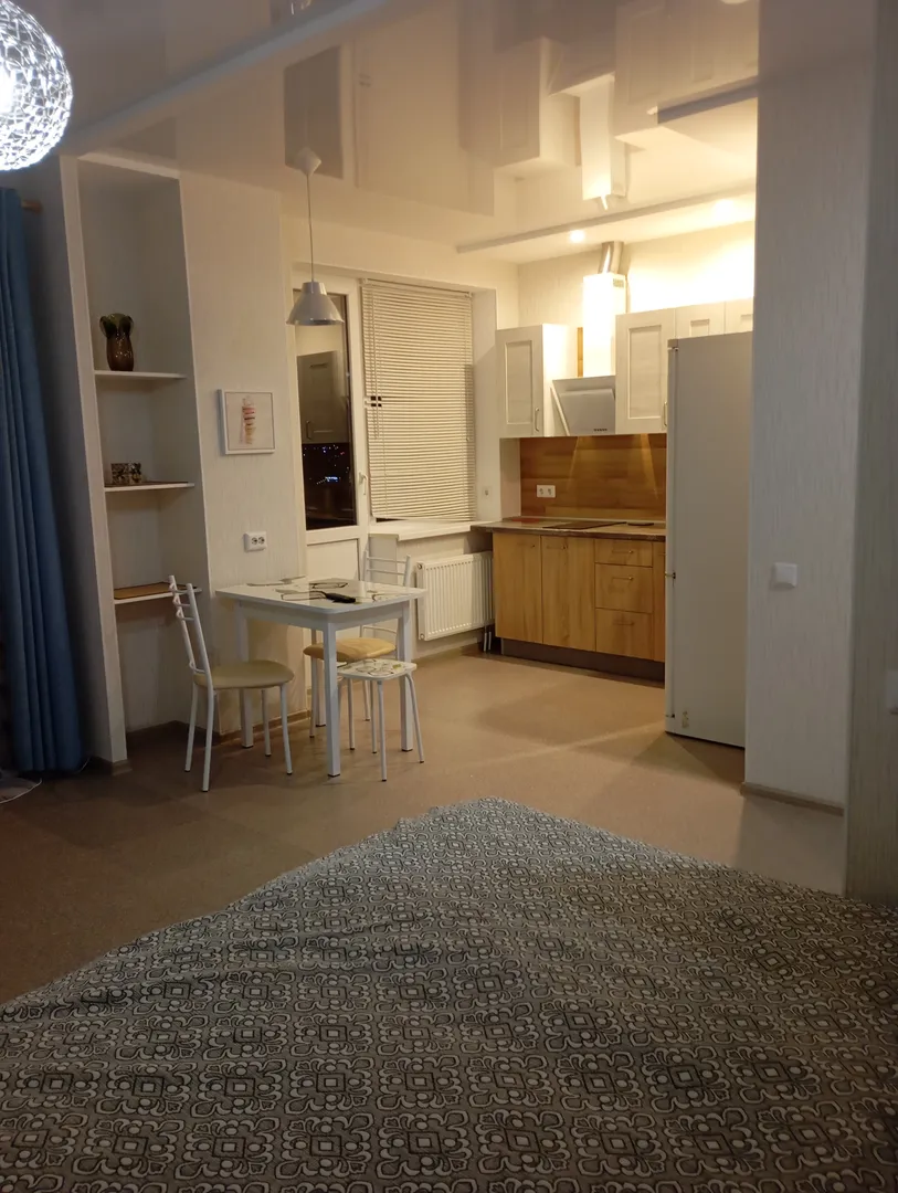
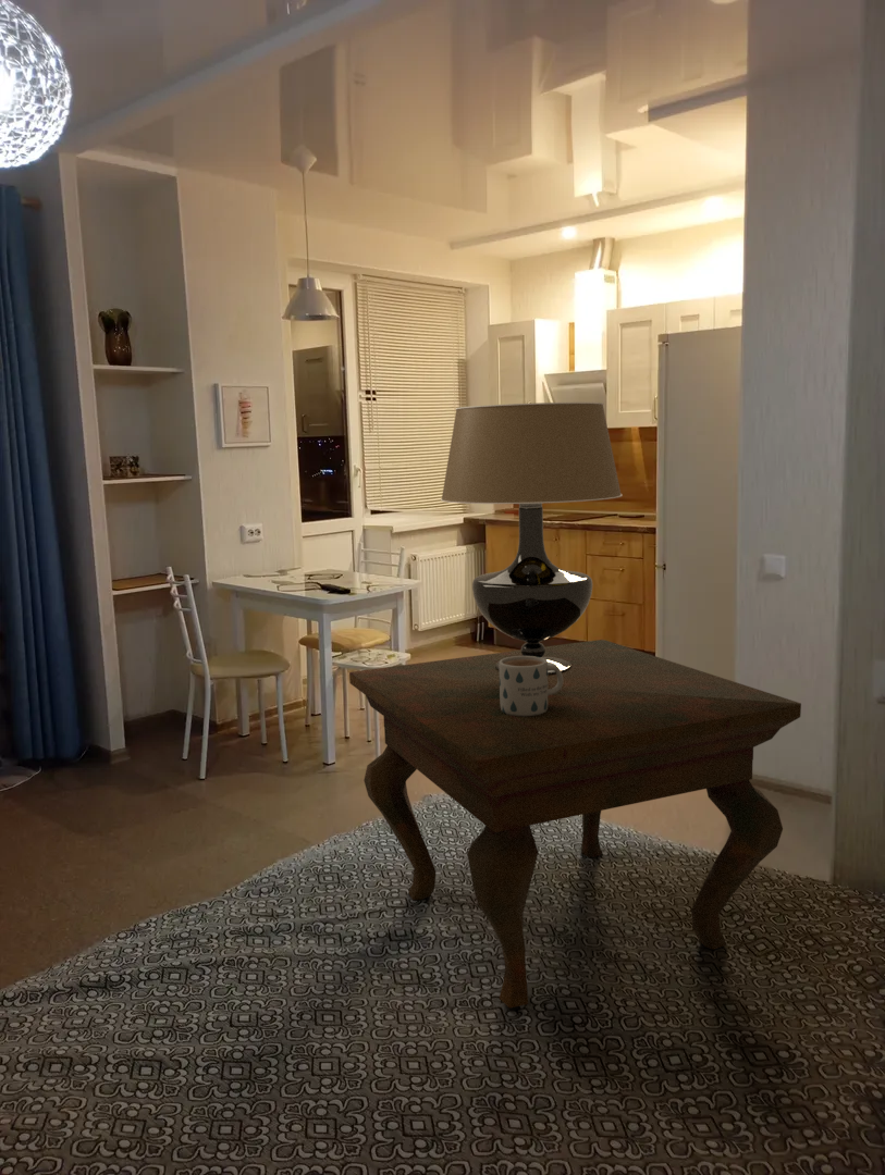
+ mug [500,656,563,716]
+ table lamp [440,401,624,675]
+ side table [348,639,802,1009]
